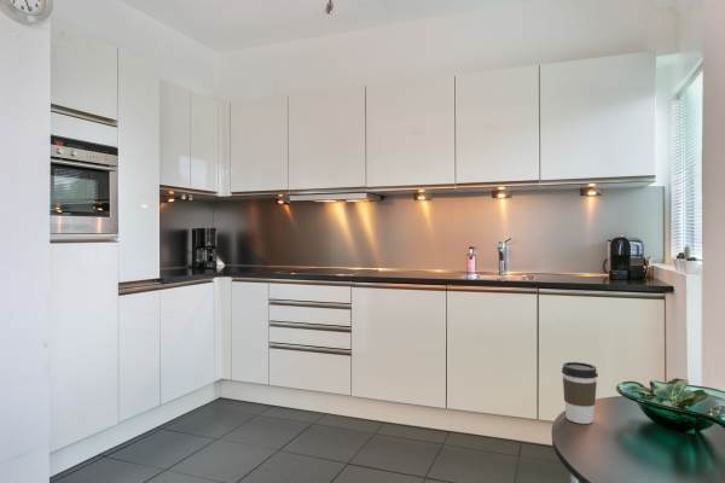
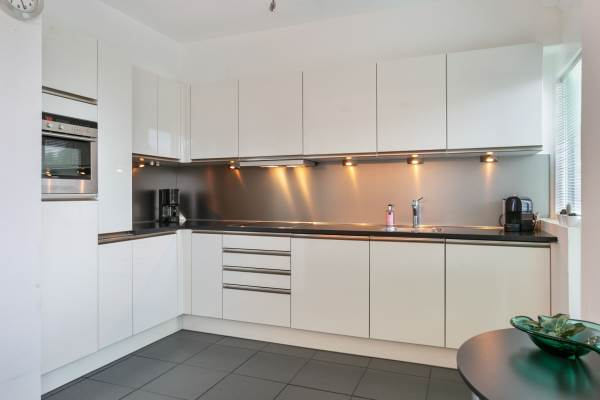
- coffee cup [561,361,599,425]
